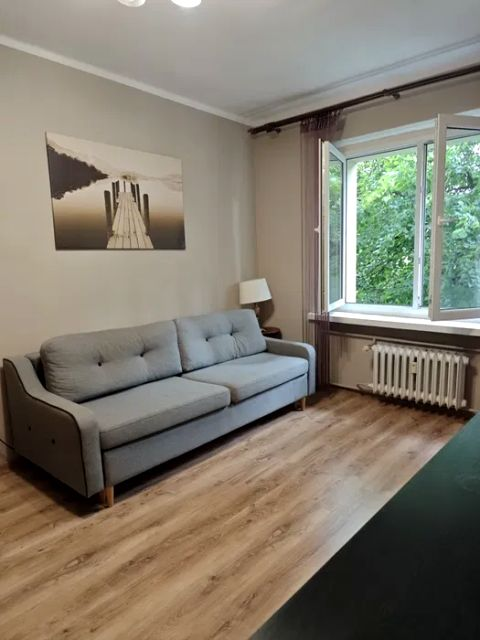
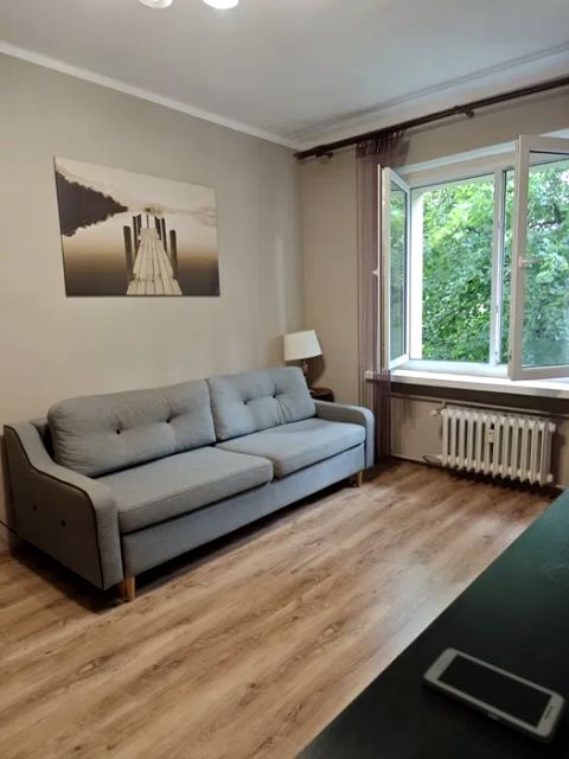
+ cell phone [421,646,568,745]
